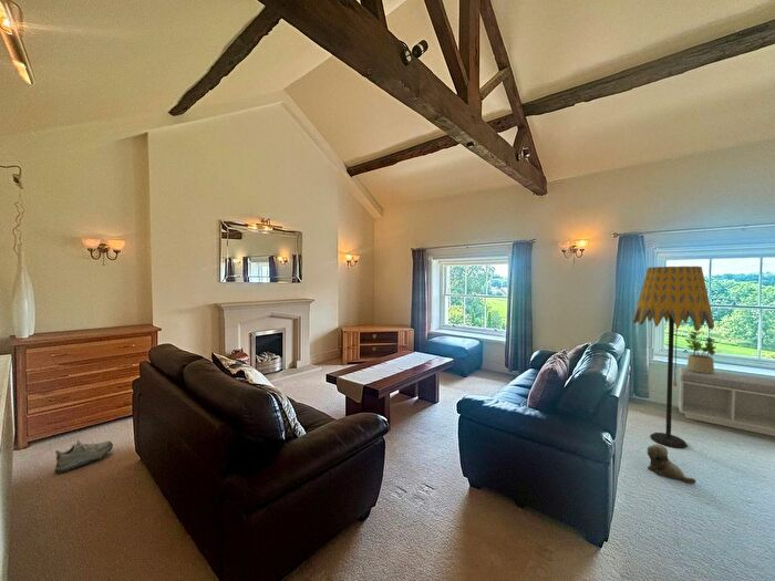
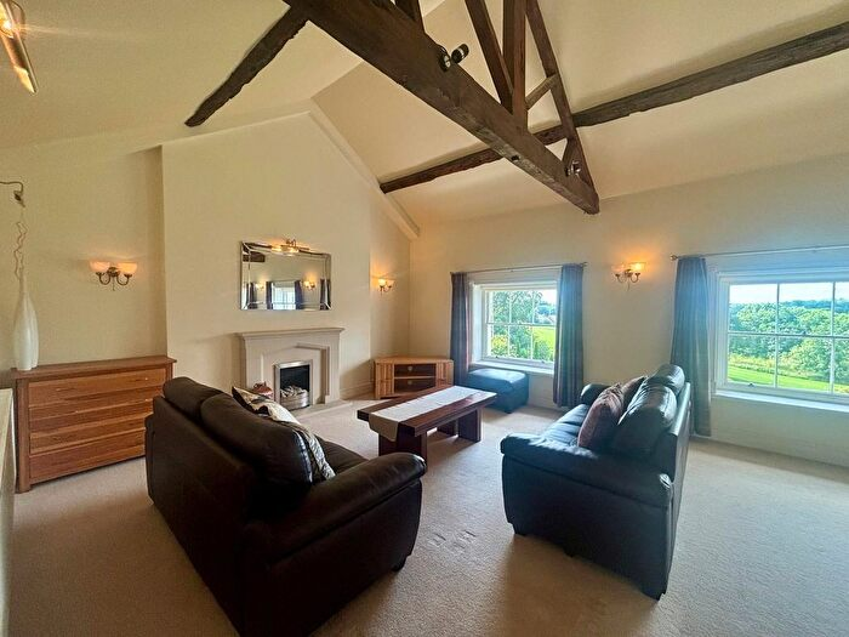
- bench [678,366,775,437]
- floor lamp [632,266,715,449]
- potted plant [684,322,722,373]
- shoe [53,439,114,475]
- plush toy [647,443,698,485]
